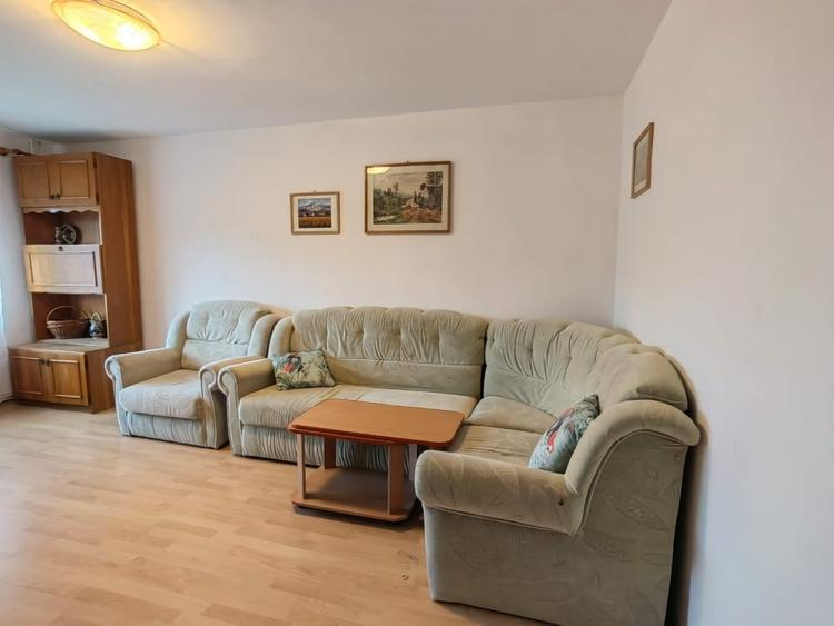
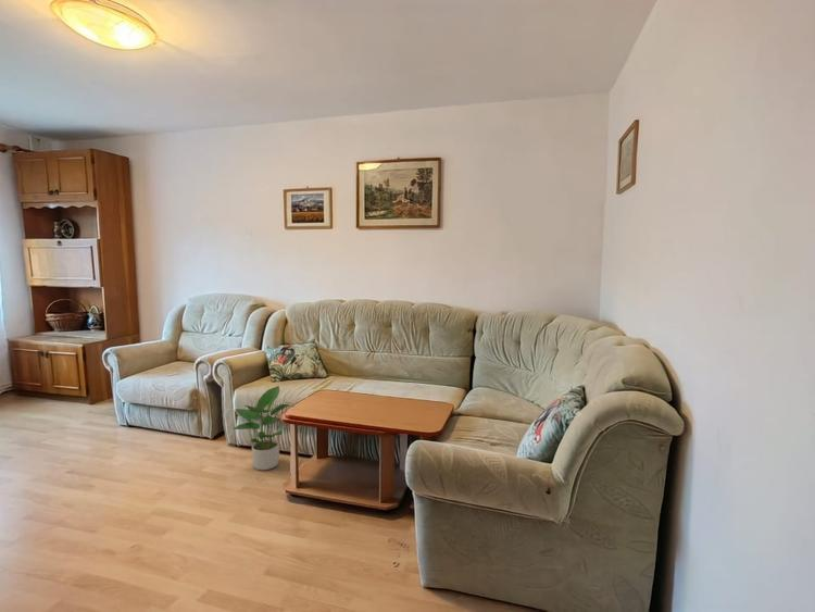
+ potted plant [231,385,290,471]
